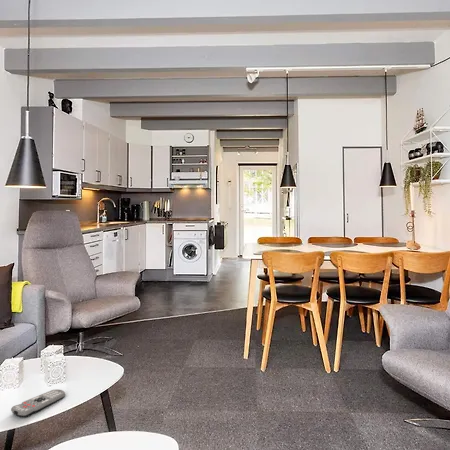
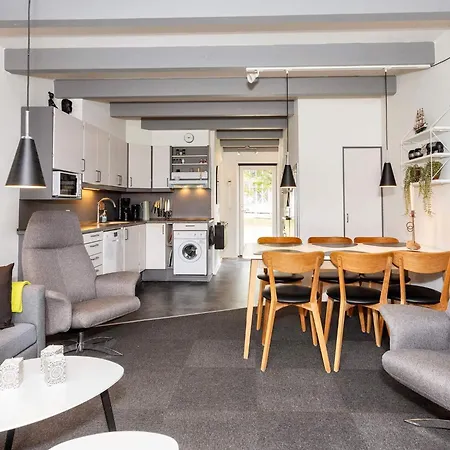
- remote control [10,388,66,418]
